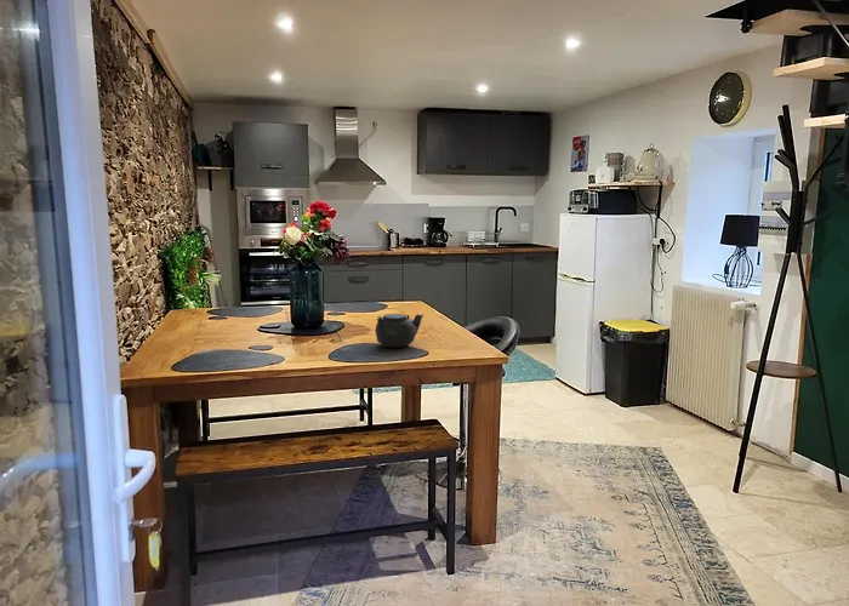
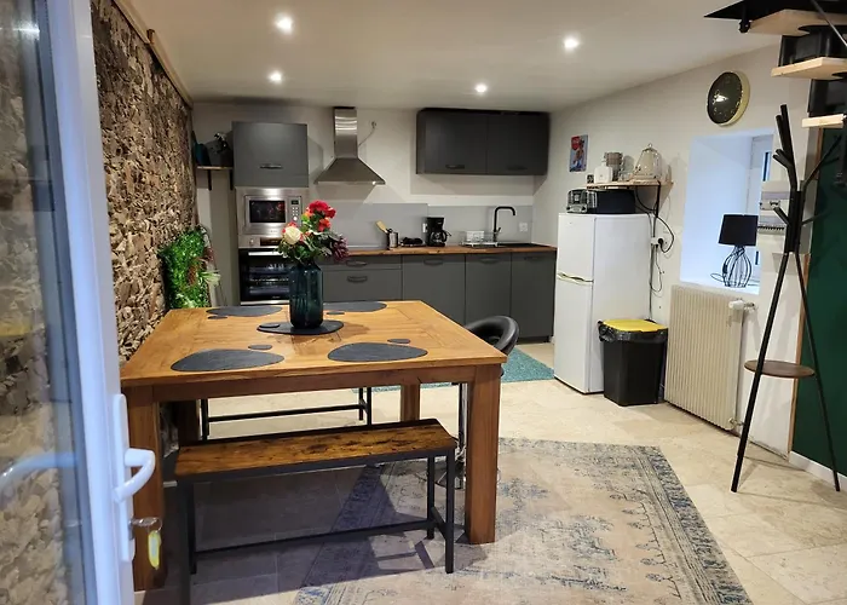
- teapot [374,313,424,349]
